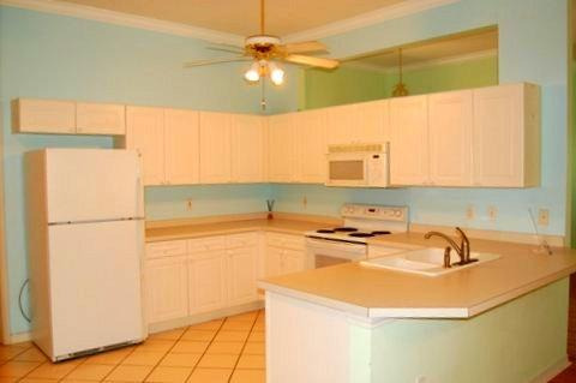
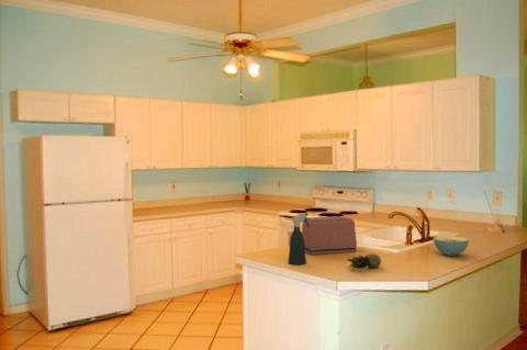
+ fruit [346,252,382,272]
+ spray bottle [288,213,310,266]
+ toaster [301,215,358,256]
+ cereal bowl [433,235,470,257]
